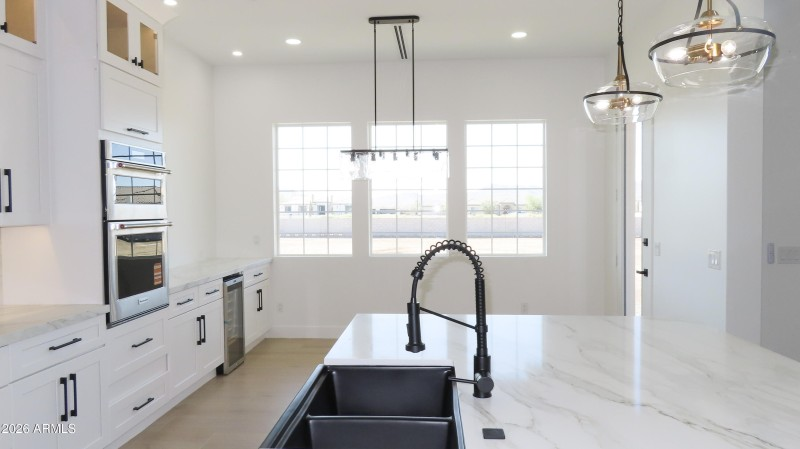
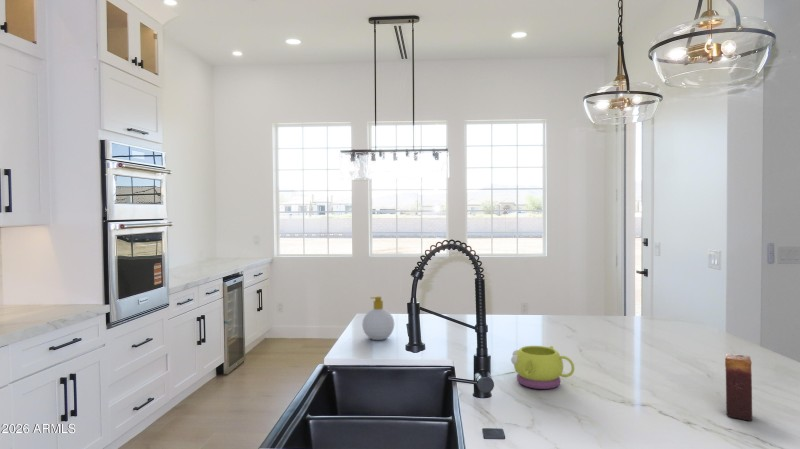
+ candle [724,353,754,422]
+ soap bottle [361,295,395,341]
+ mug [510,345,575,390]
